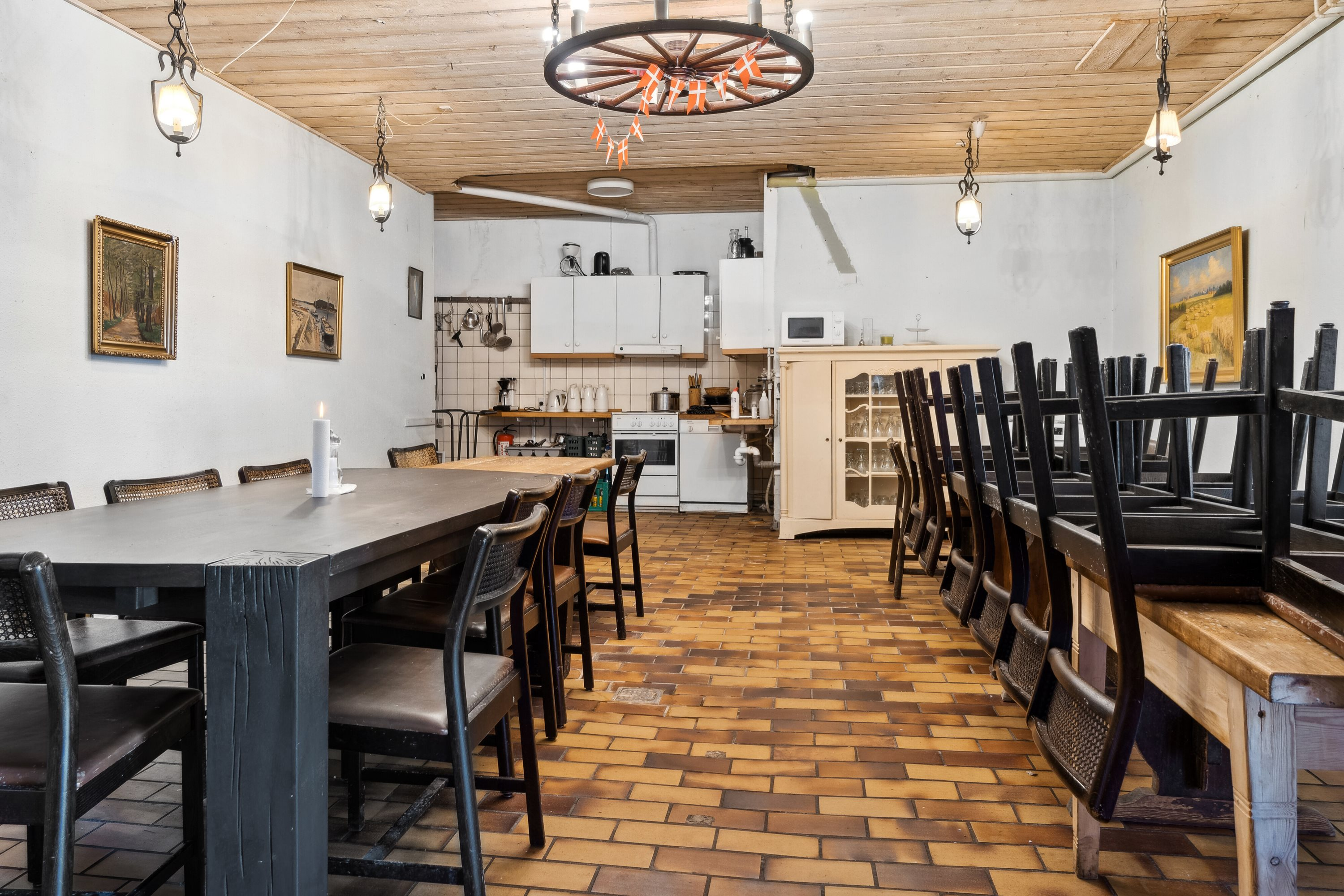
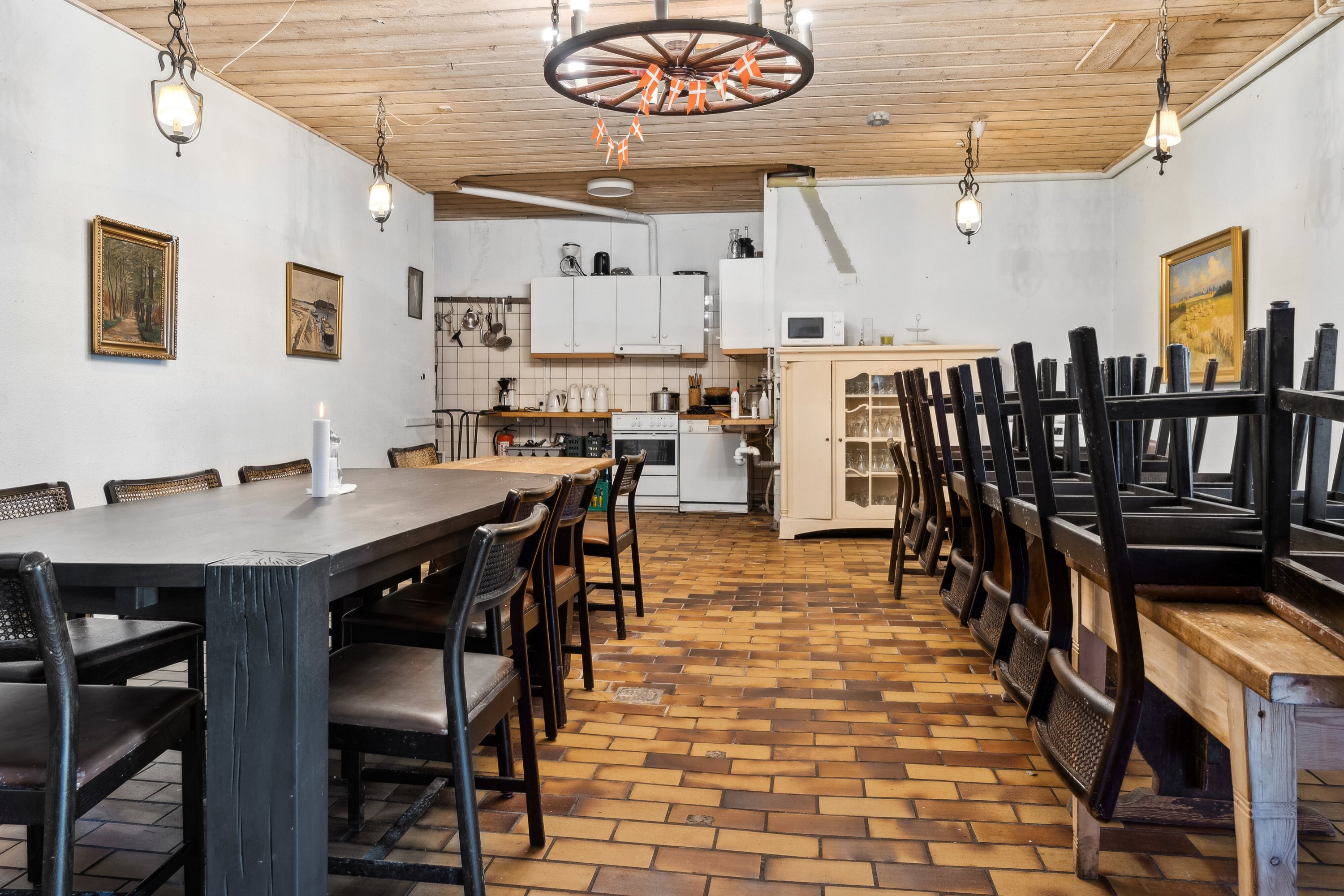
+ smoke detector [866,111,890,127]
